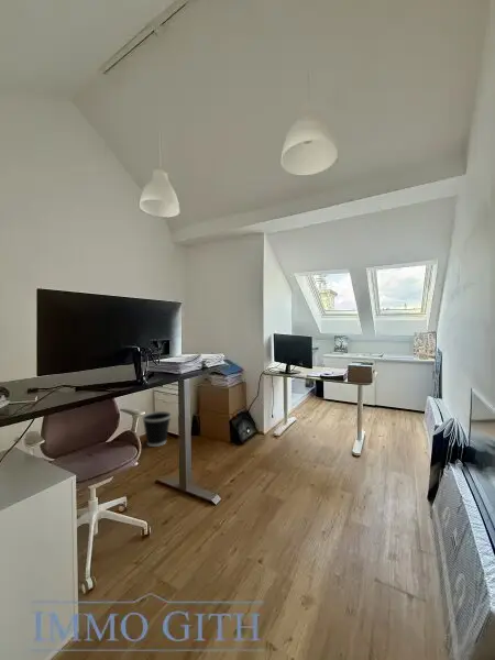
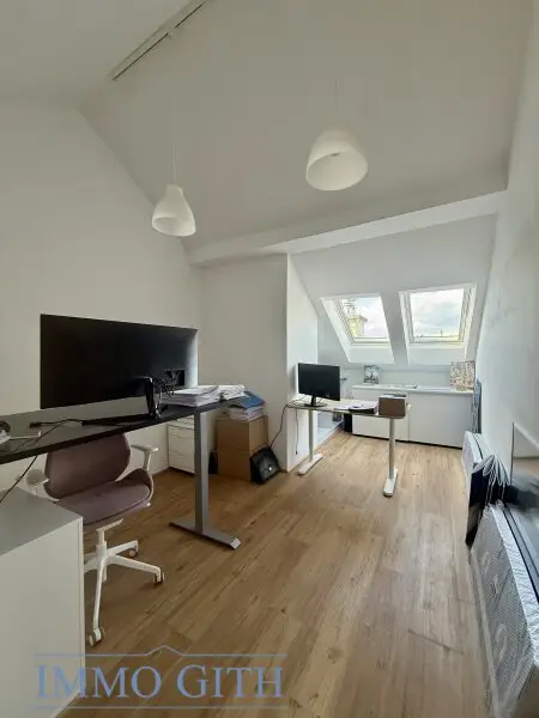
- wastebasket [141,410,173,448]
